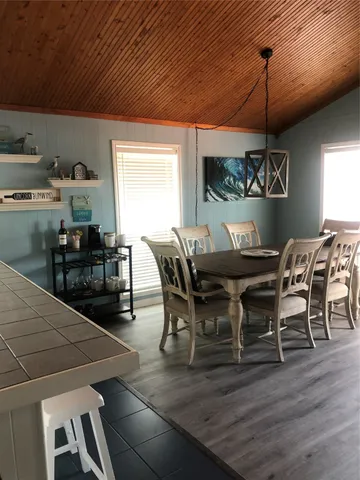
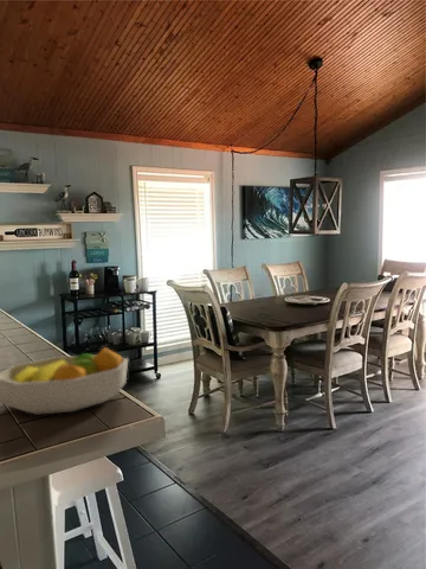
+ fruit bowl [0,346,129,416]
